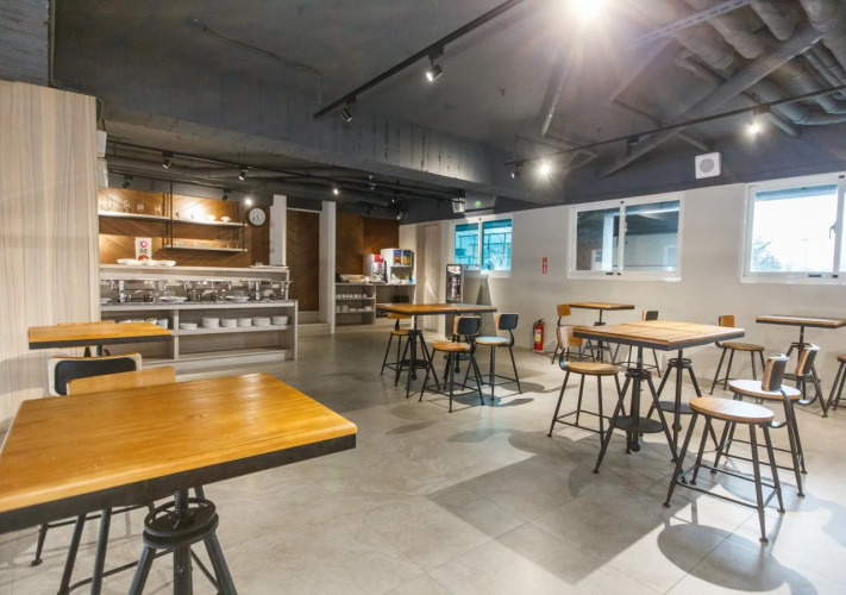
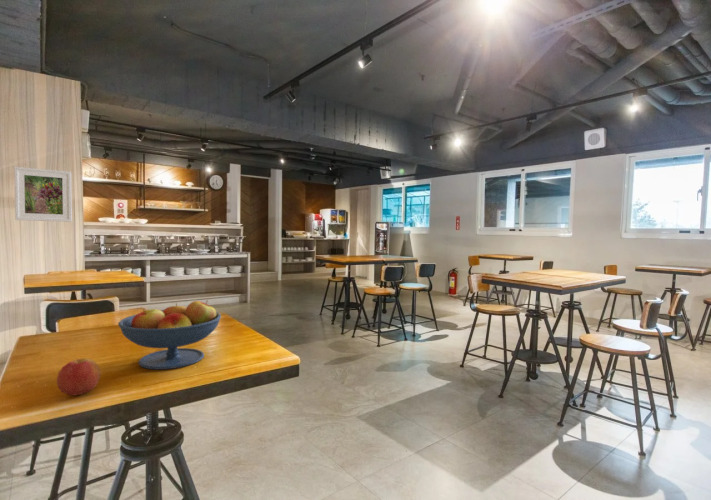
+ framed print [13,166,73,223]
+ fruit bowl [117,299,222,371]
+ apple [56,357,102,397]
